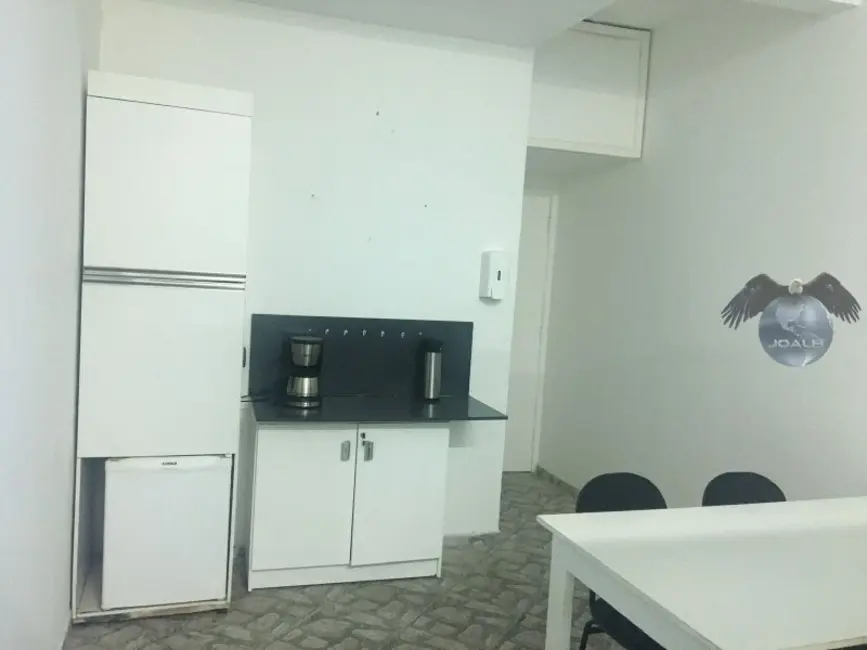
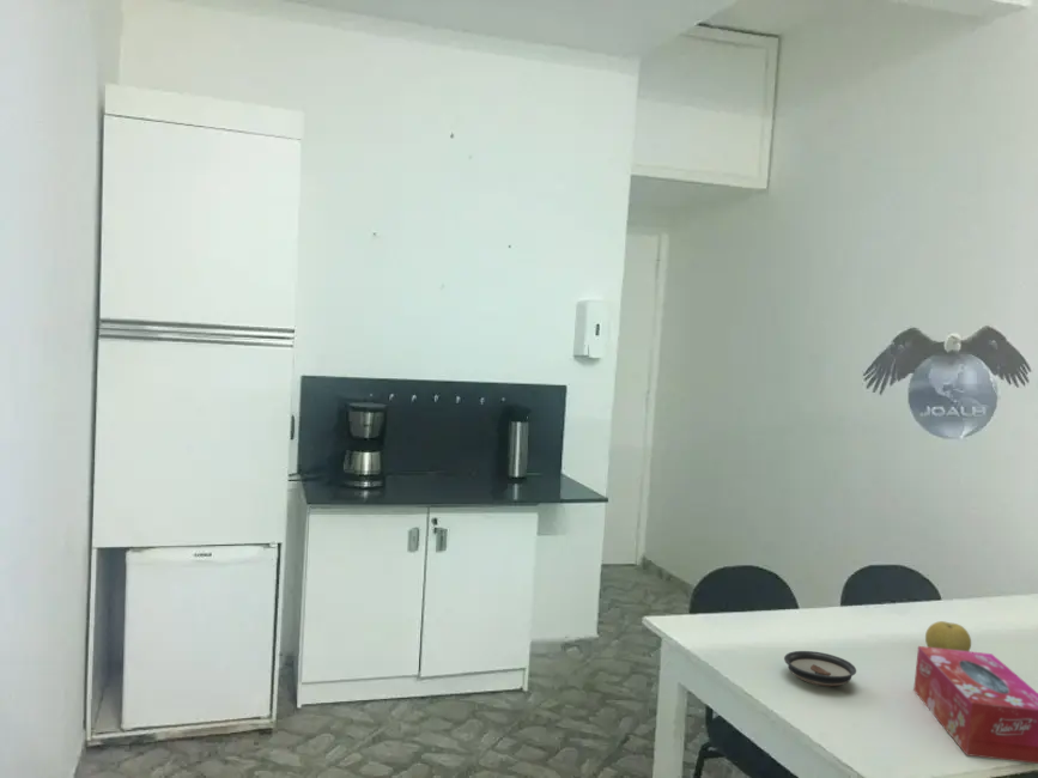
+ saucer [783,650,857,687]
+ tissue box [912,645,1038,765]
+ fruit [924,620,972,651]
